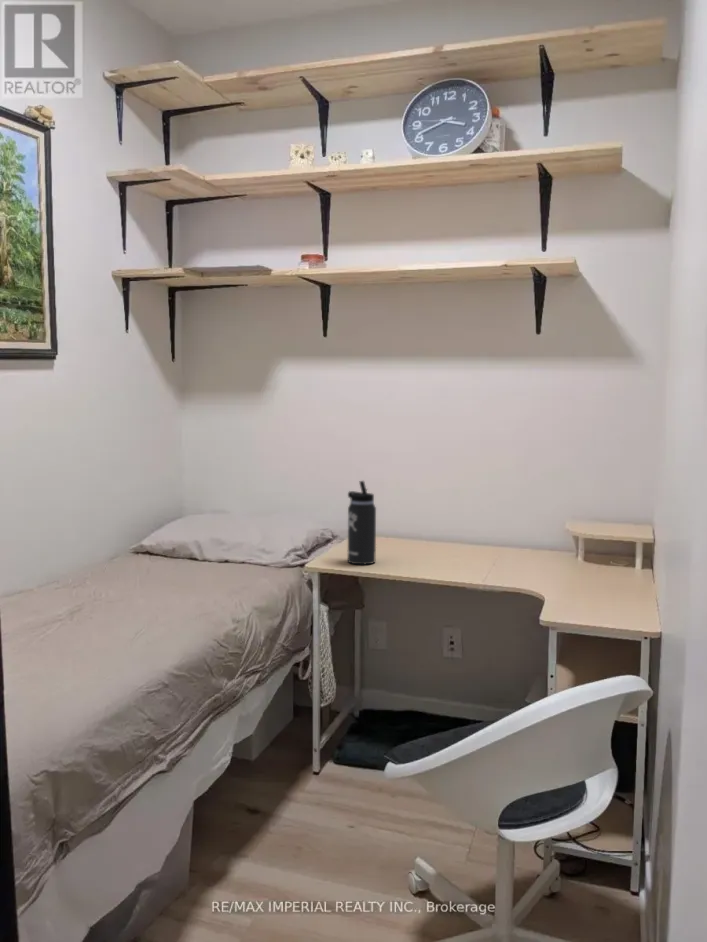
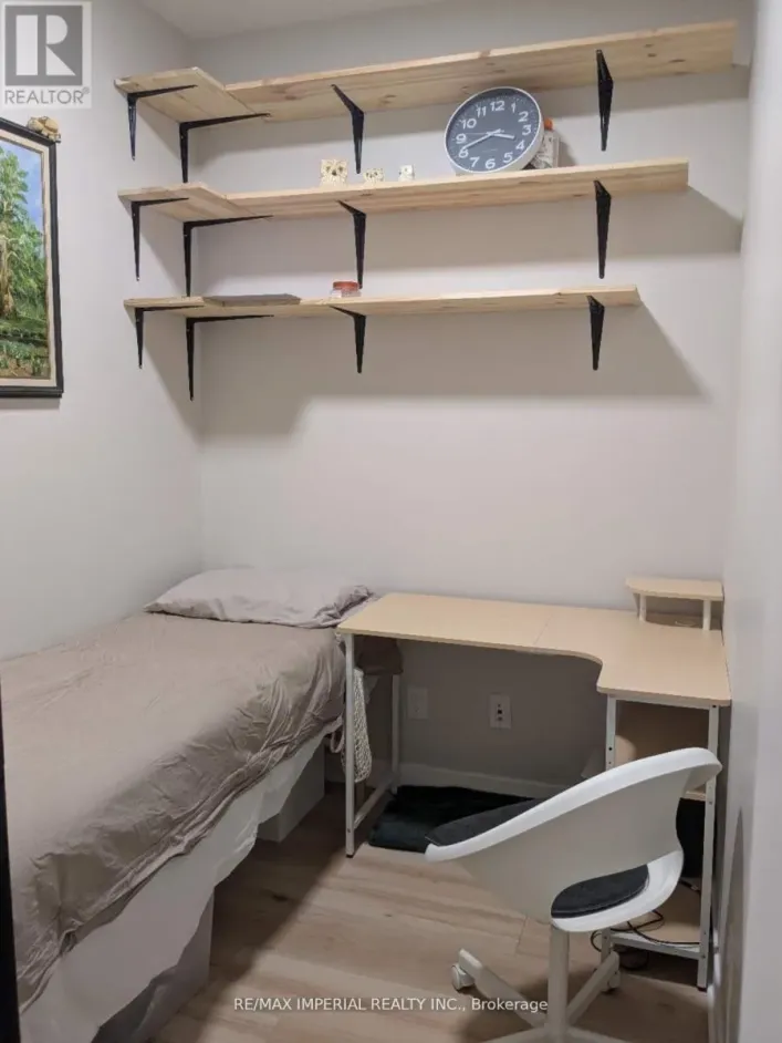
- thermos bottle [347,480,377,566]
